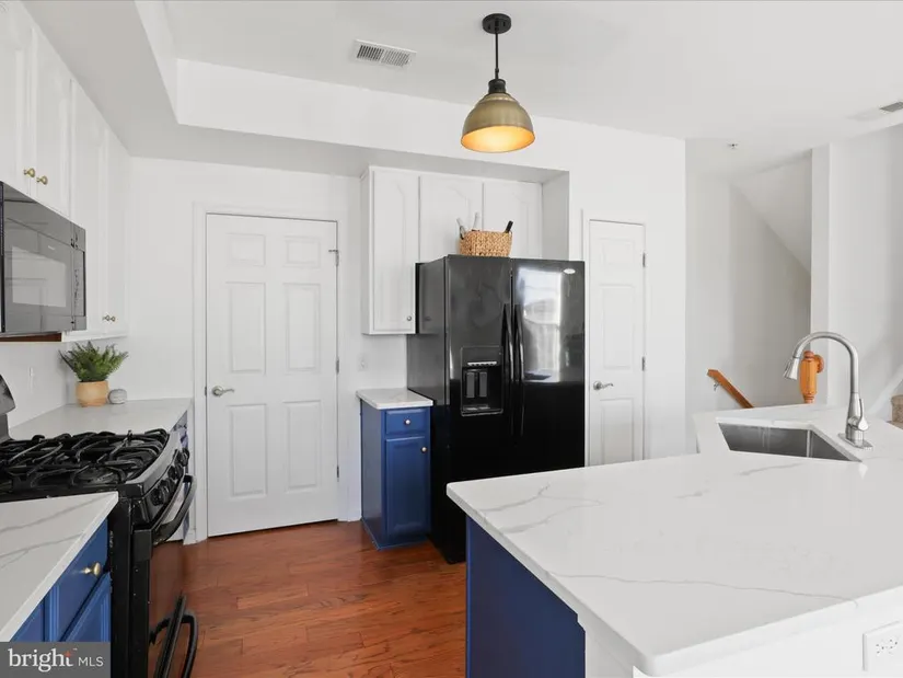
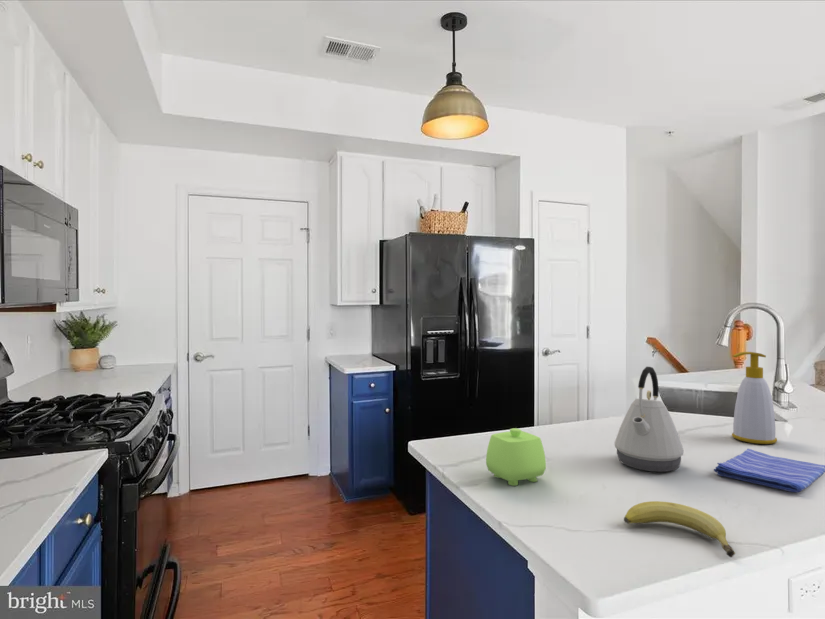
+ fruit [623,500,736,558]
+ dish towel [713,448,825,493]
+ kettle [614,366,685,473]
+ soap bottle [731,351,778,445]
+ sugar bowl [485,427,547,487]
